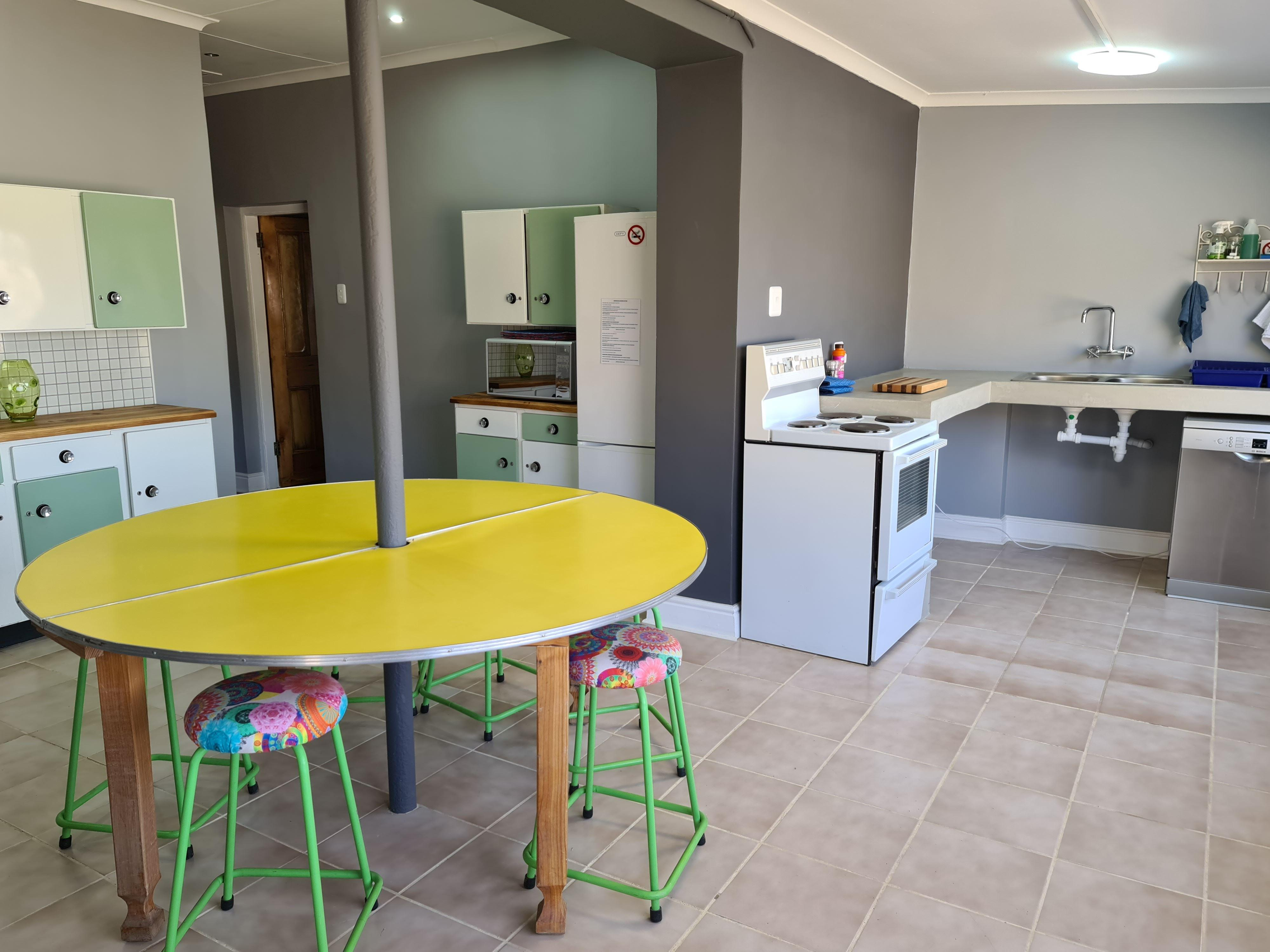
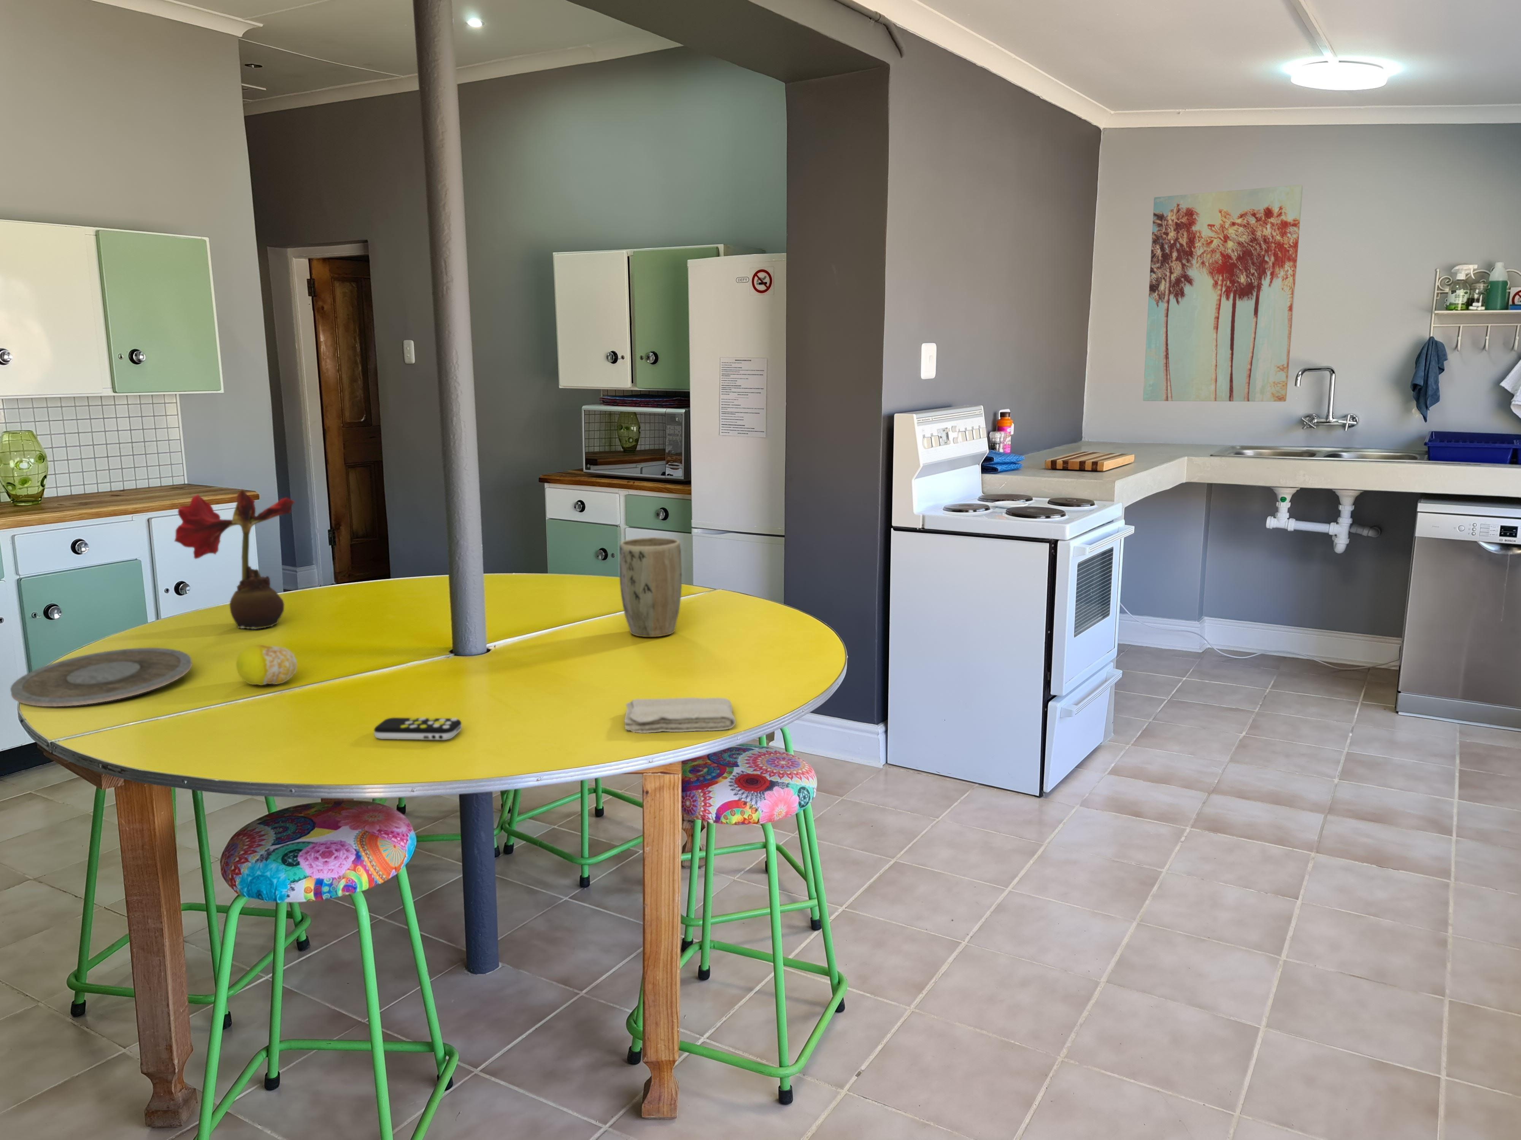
+ remote control [374,717,462,740]
+ fruit [236,644,297,685]
+ flower [174,489,295,630]
+ wall art [1143,184,1303,402]
+ plant pot [619,536,683,637]
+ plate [10,648,193,707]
+ washcloth [624,697,737,733]
